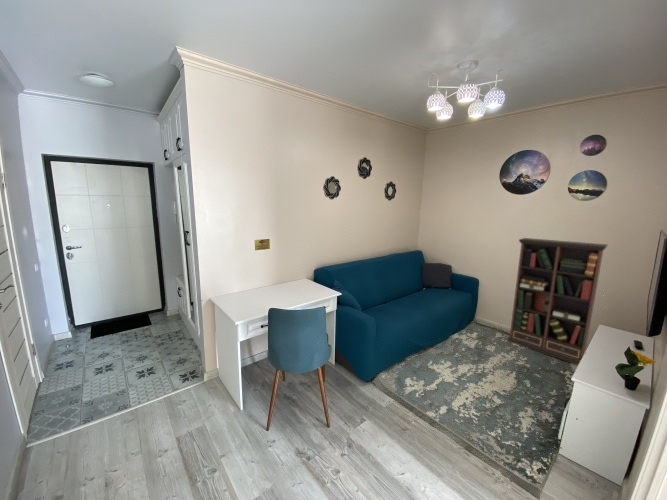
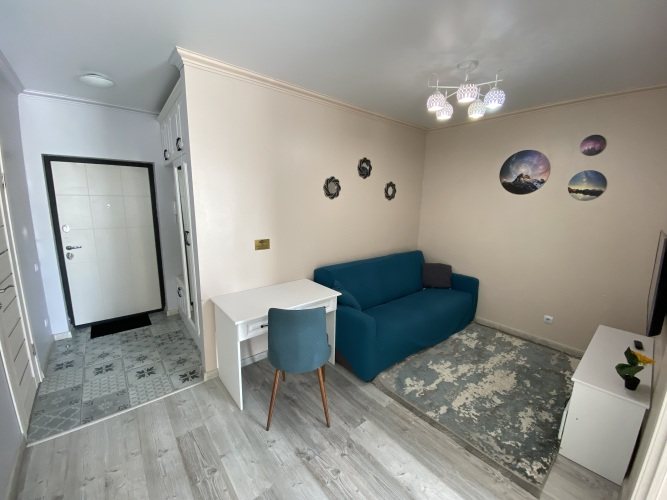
- bookcase [506,237,609,366]
